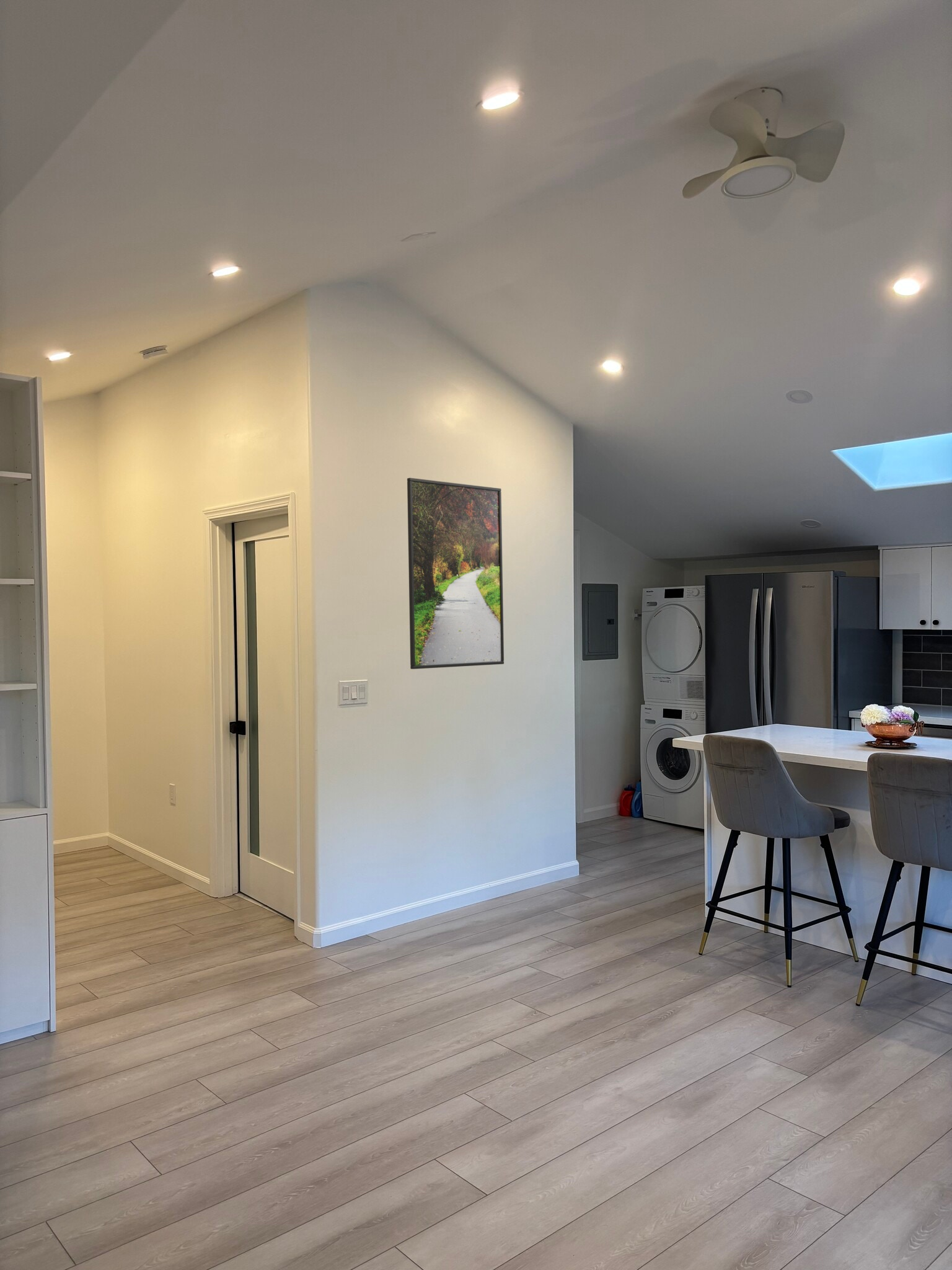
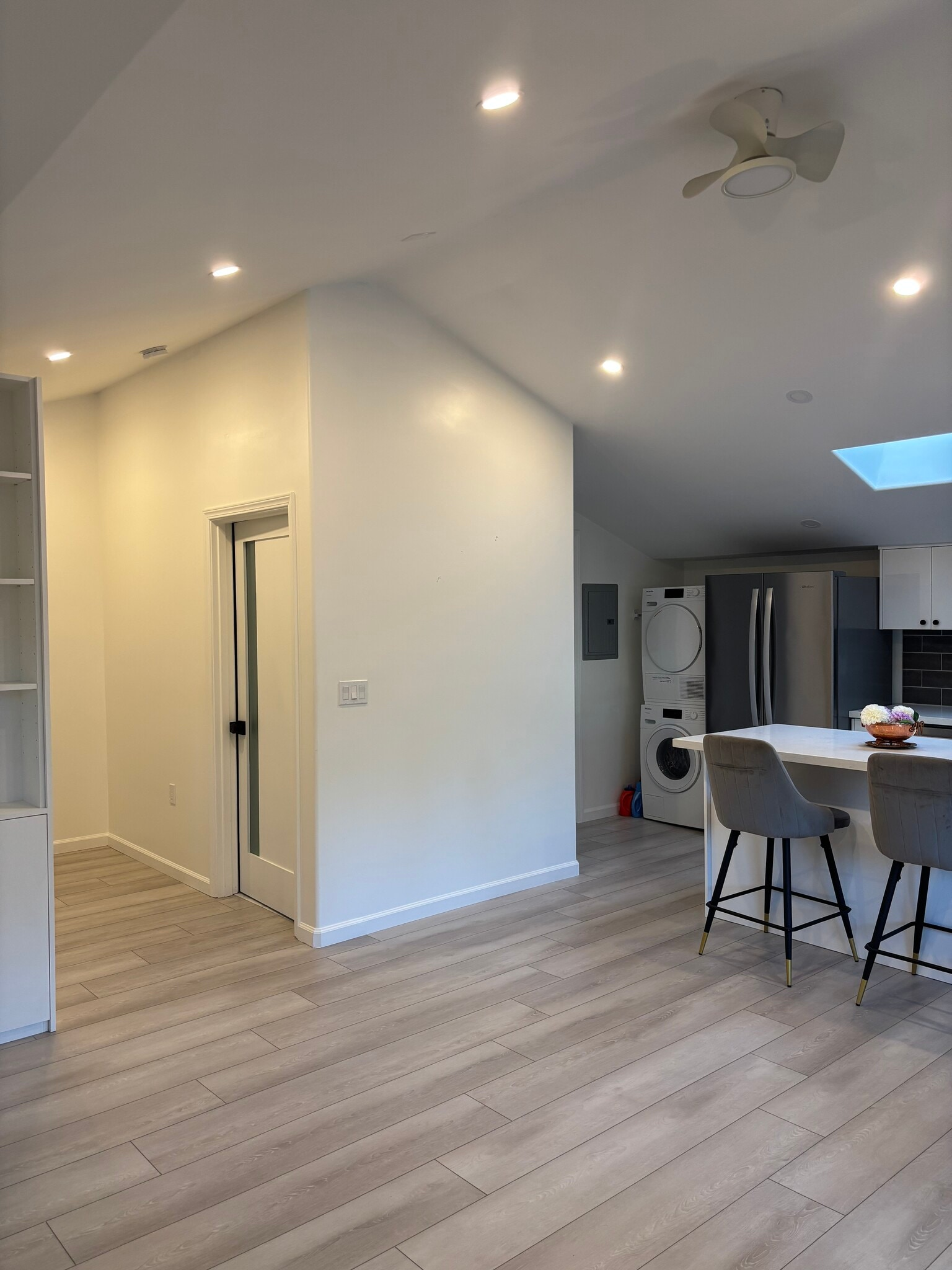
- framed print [407,477,505,670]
